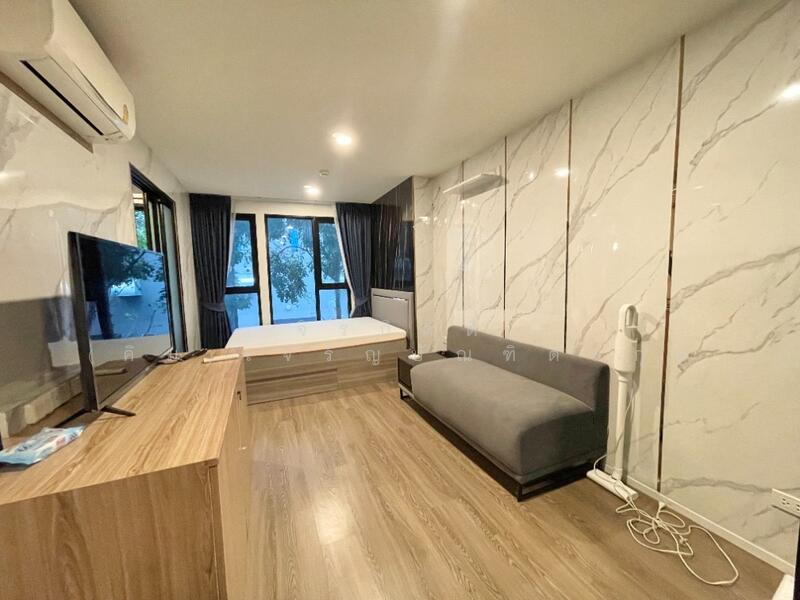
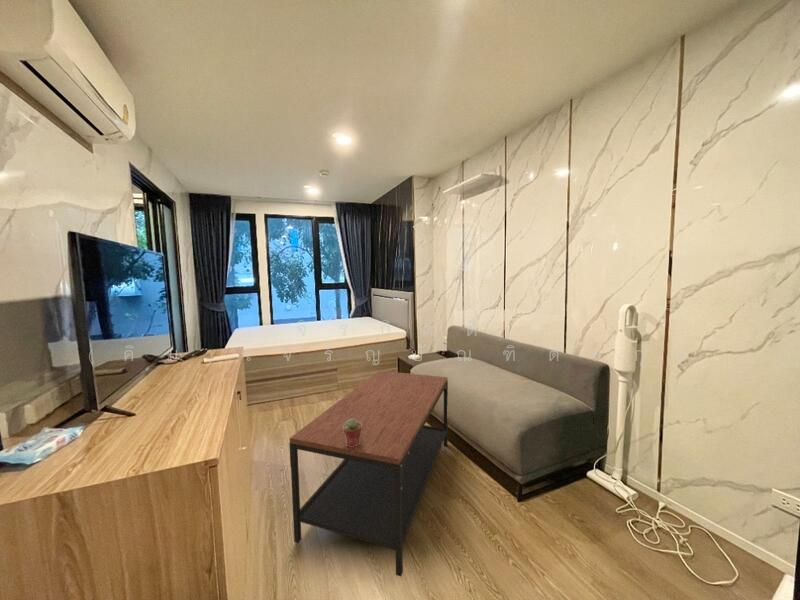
+ coffee table [288,370,449,577]
+ potted succulent [343,419,362,447]
